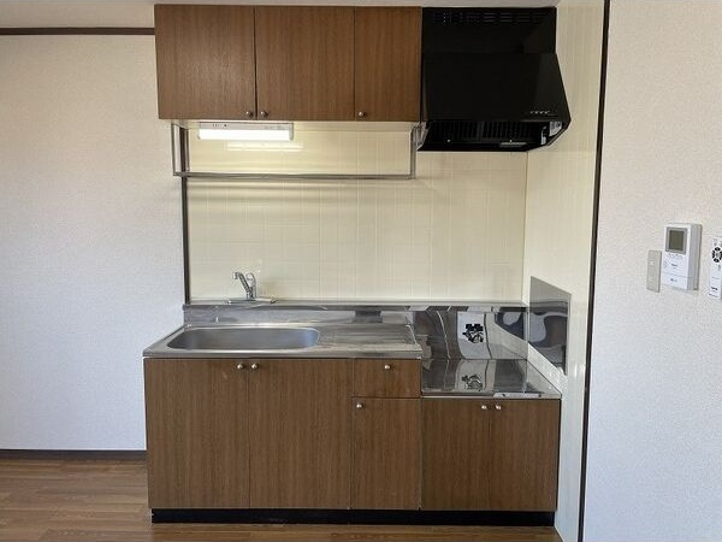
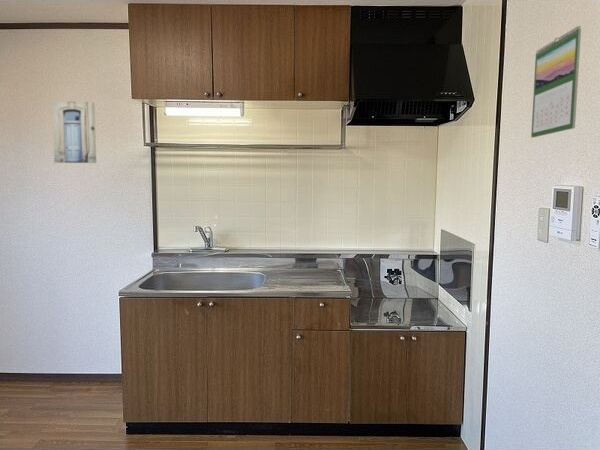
+ wall art [51,101,97,164]
+ calendar [530,25,582,138]
